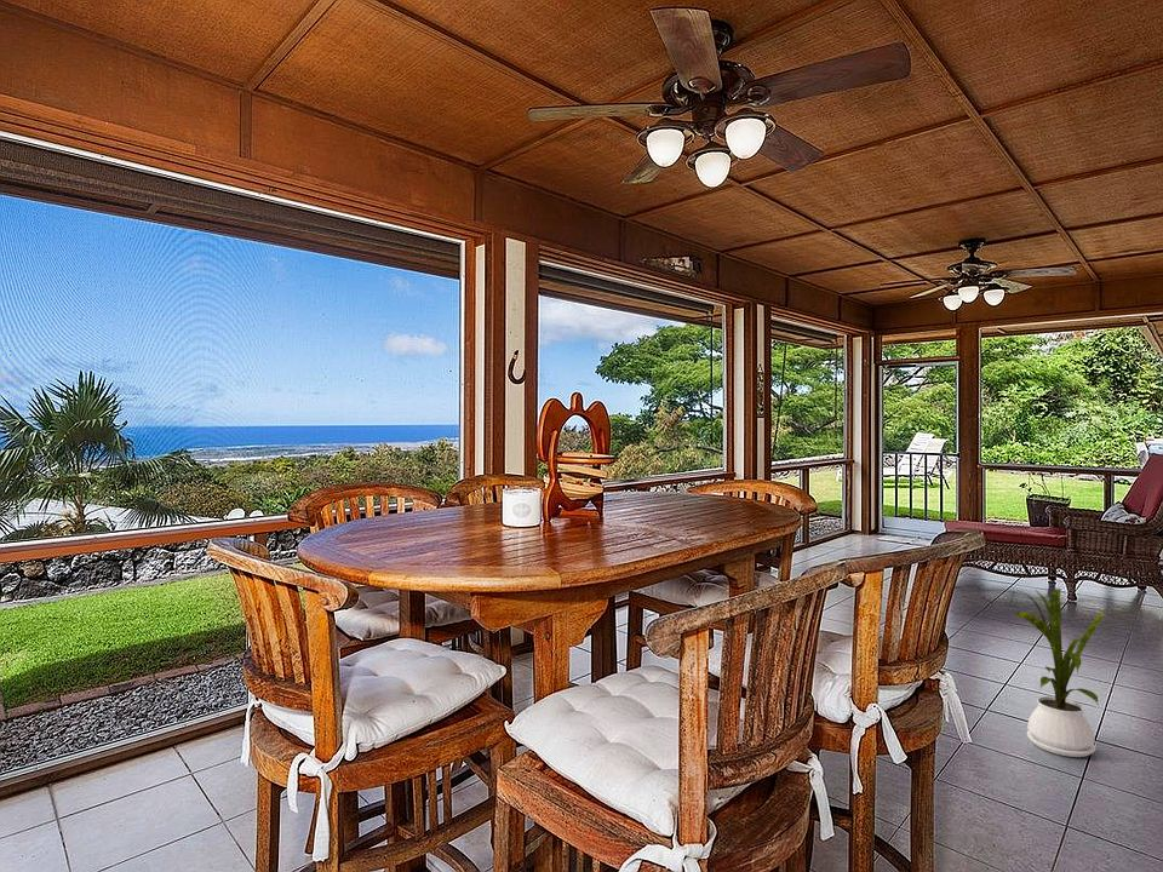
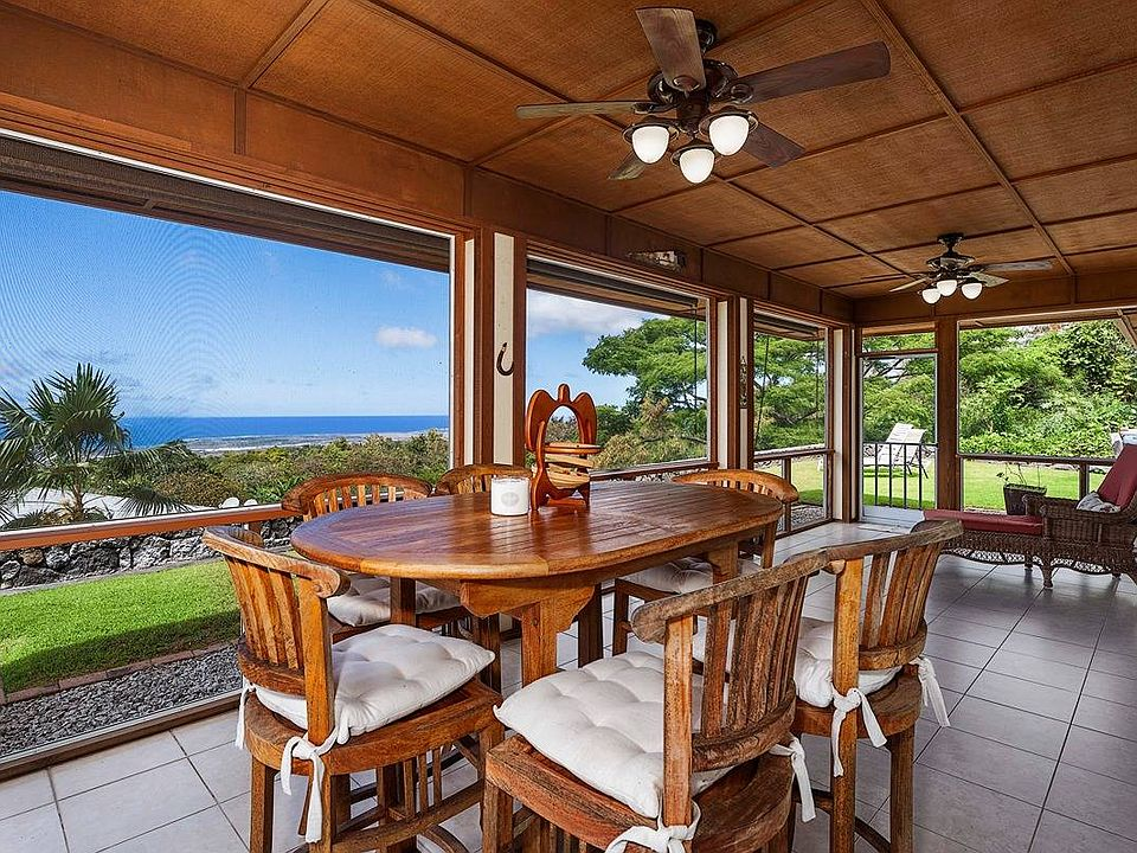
- house plant [1013,587,1110,758]
